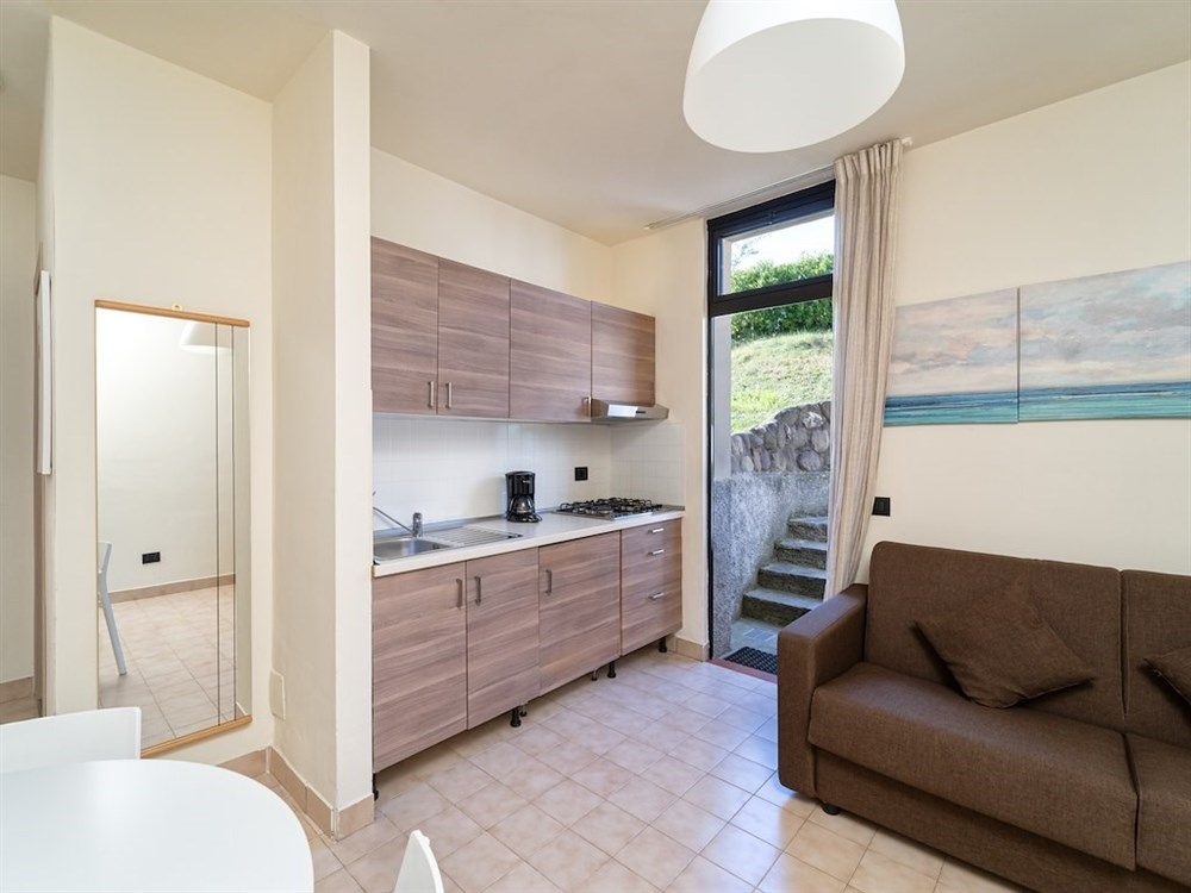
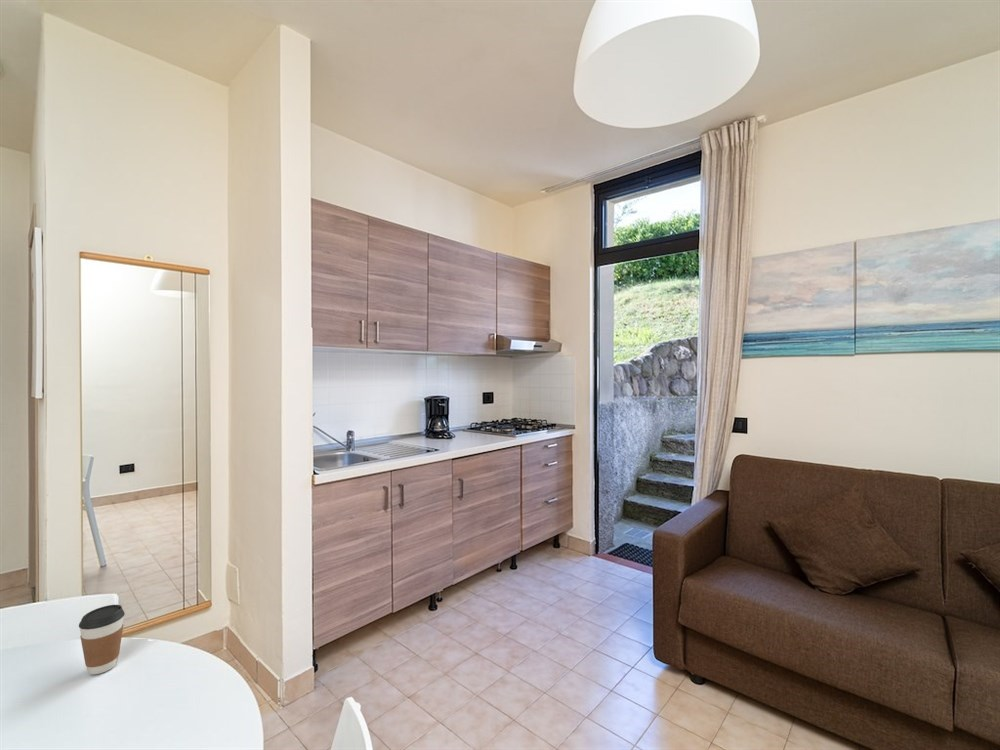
+ coffee cup [78,604,126,675]
